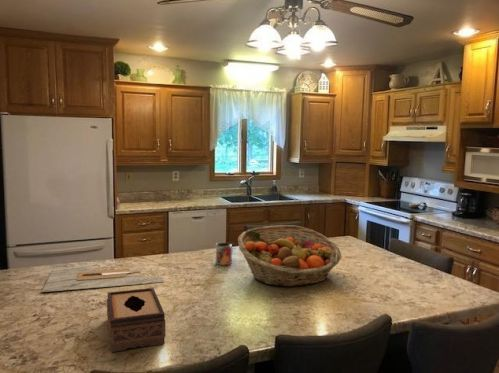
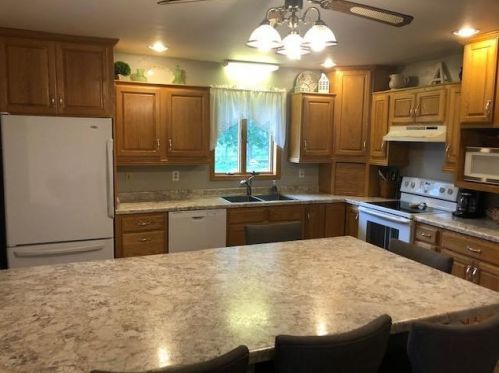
- fruit basket [237,224,343,288]
- cutting board [41,265,165,293]
- mug [215,242,233,266]
- tissue box [106,287,166,353]
